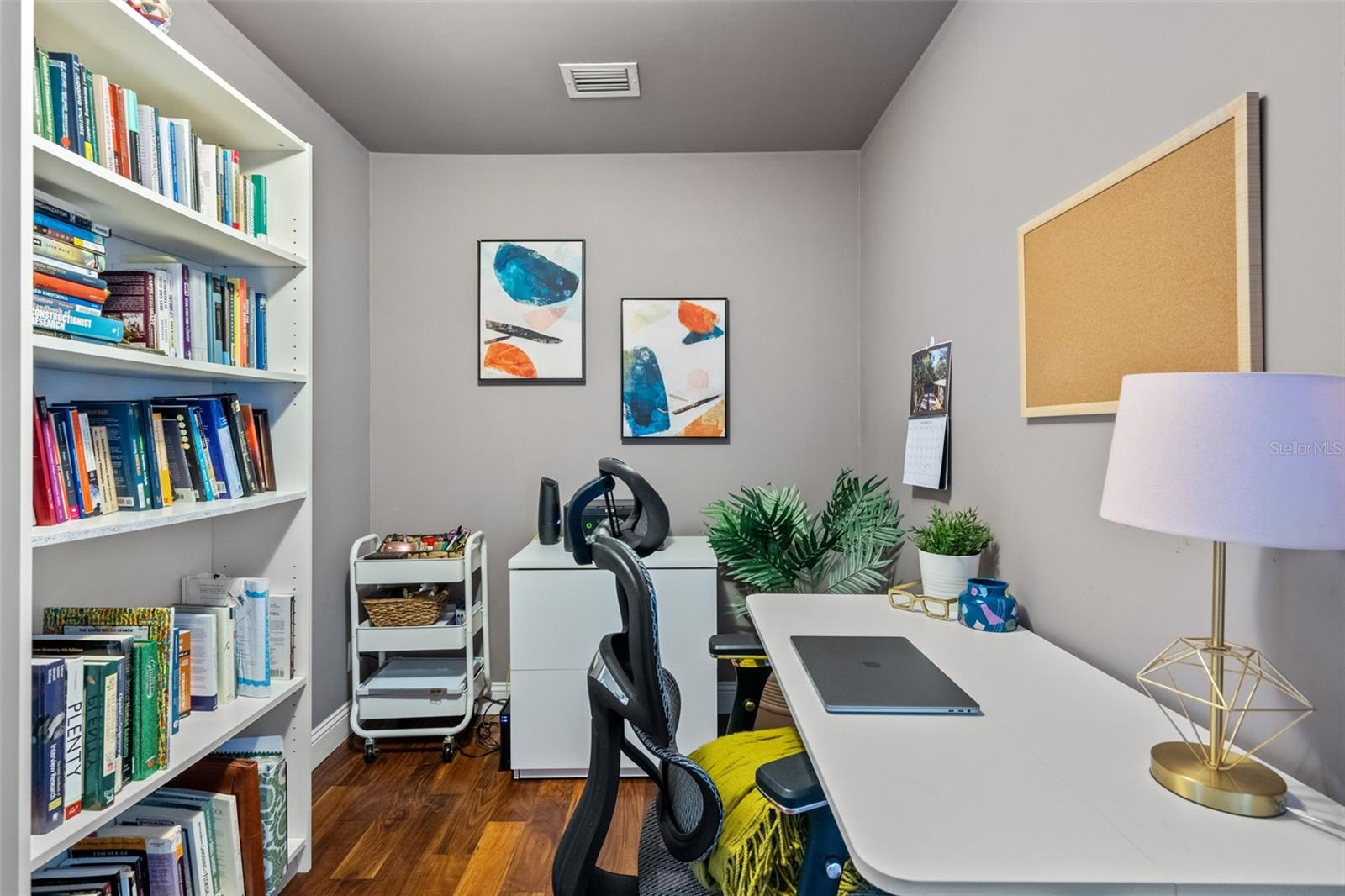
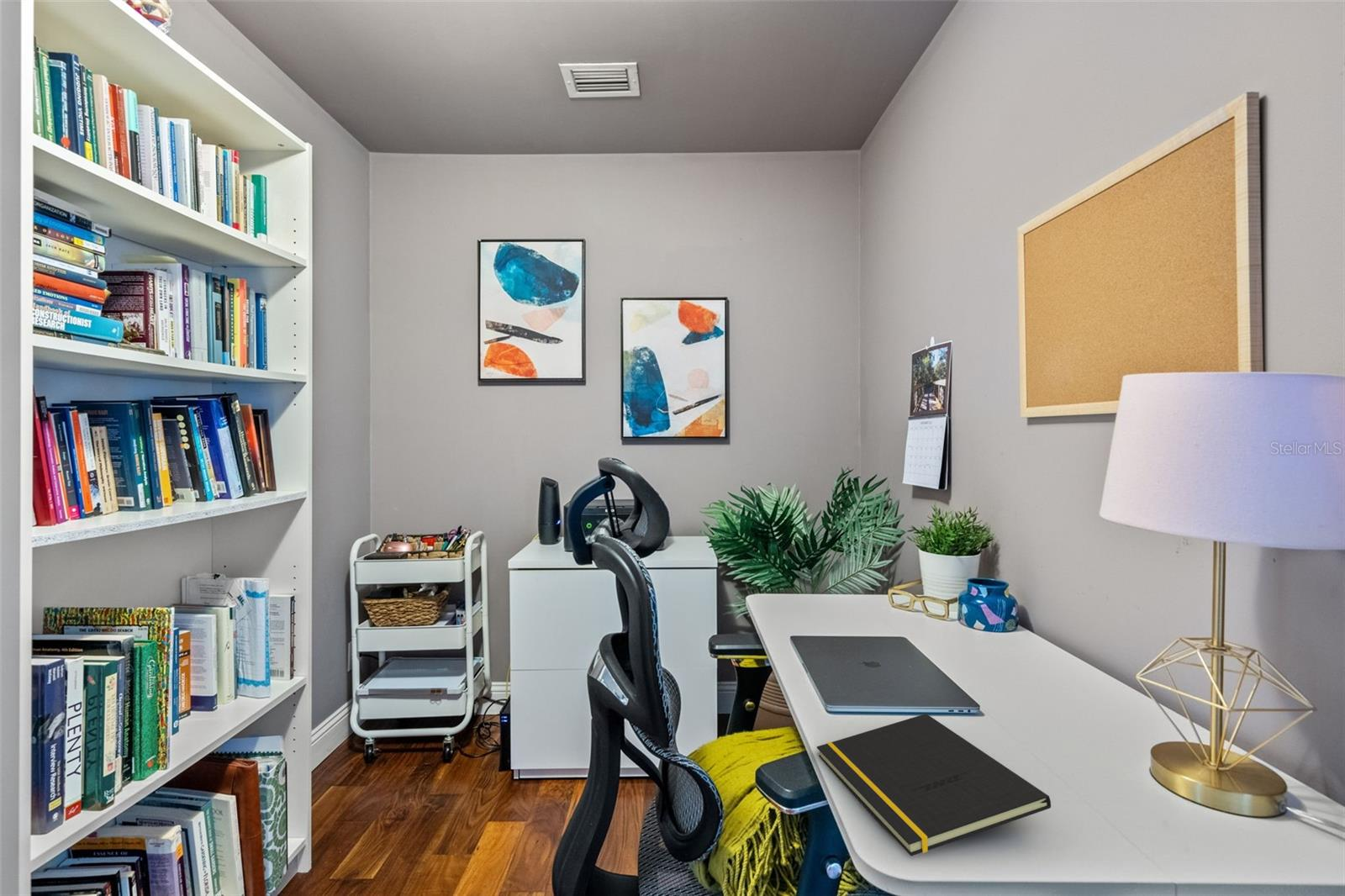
+ notepad [816,713,1052,856]
